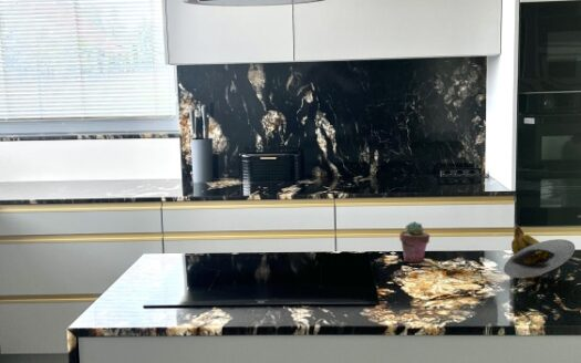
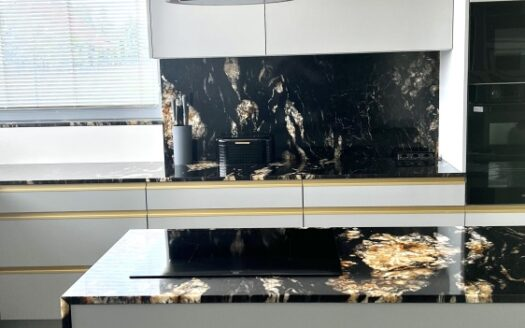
- banana [502,224,577,279]
- potted succulent [398,220,430,263]
